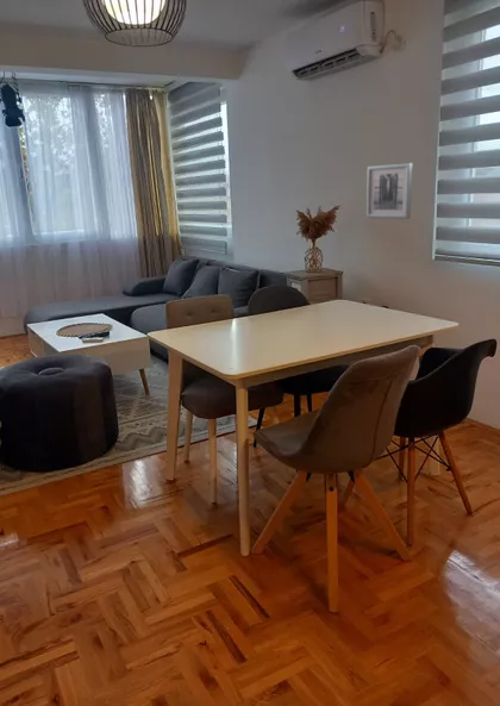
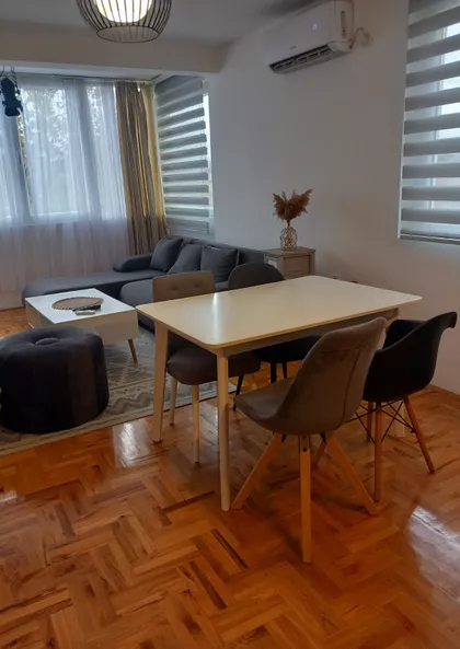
- wall art [365,162,413,220]
